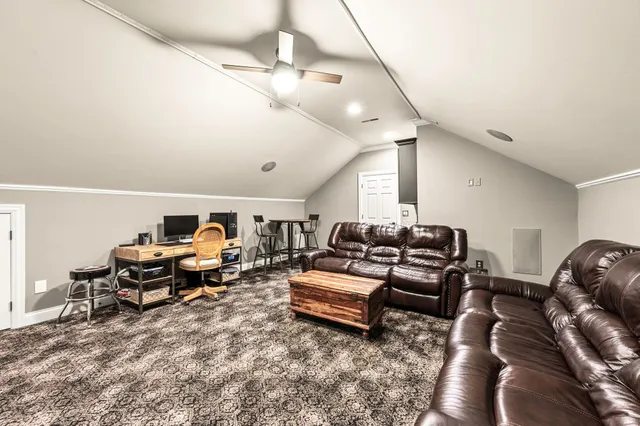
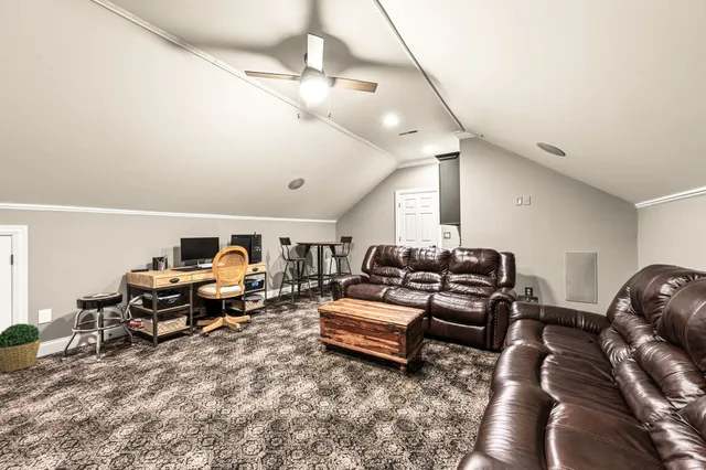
+ potted plant [0,322,42,373]
